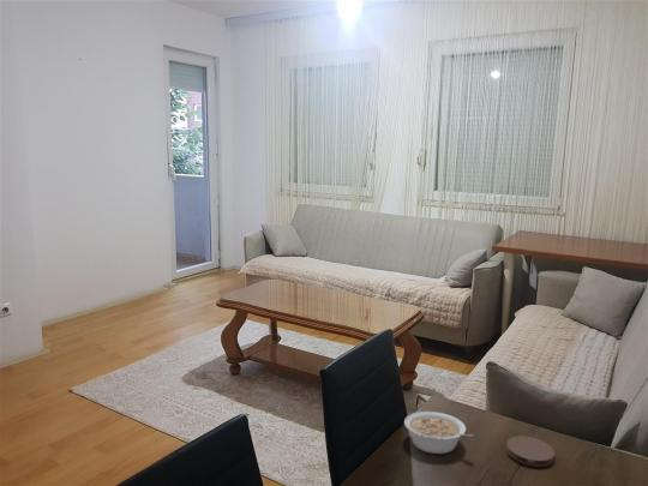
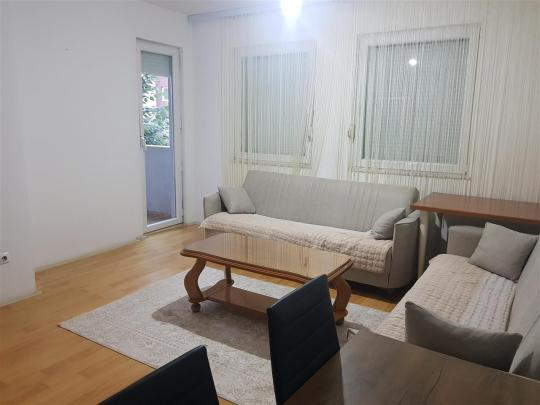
- coaster [505,434,556,468]
- legume [403,410,475,455]
